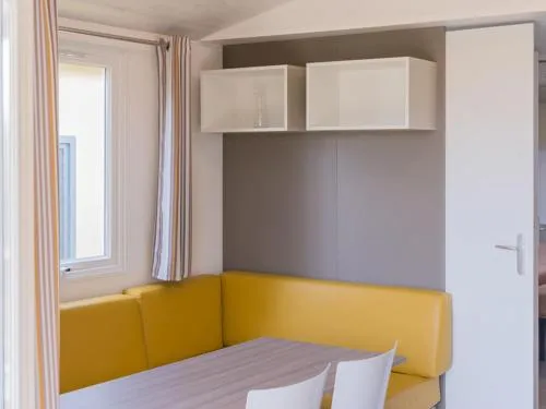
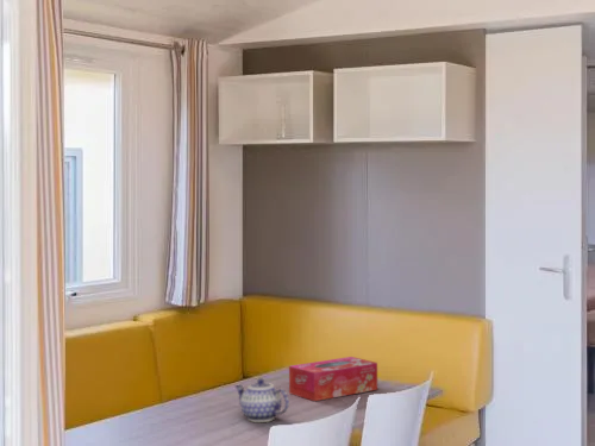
+ tissue box [288,356,378,402]
+ teapot [233,377,290,423]
